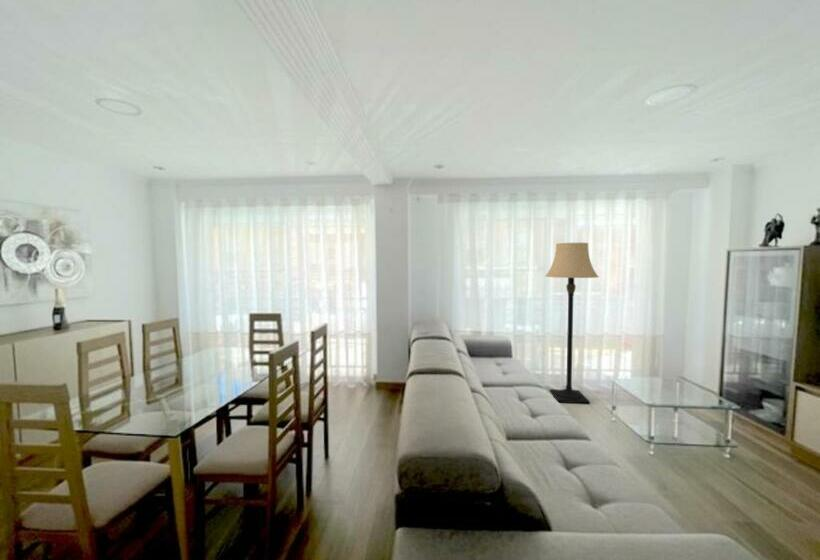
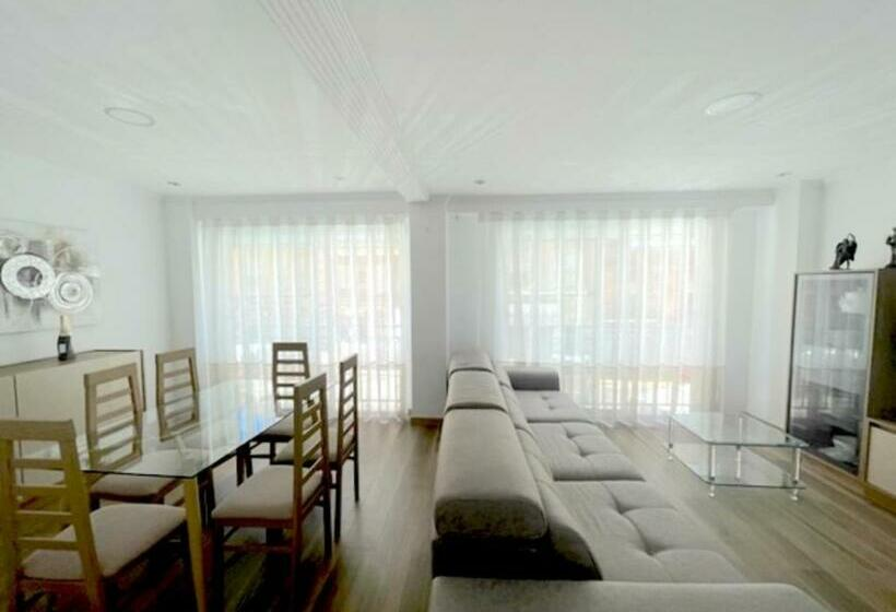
- lamp [544,242,600,404]
